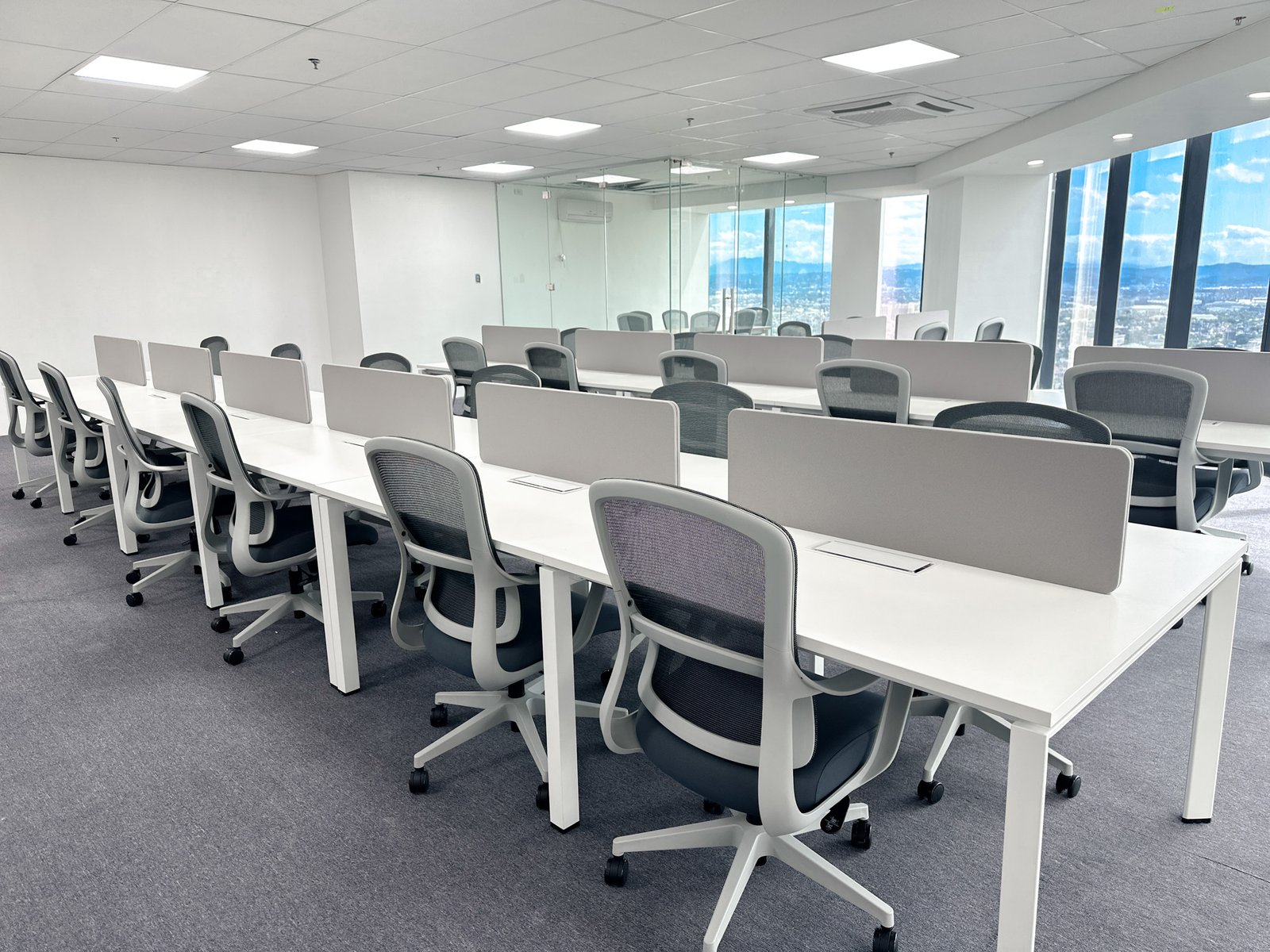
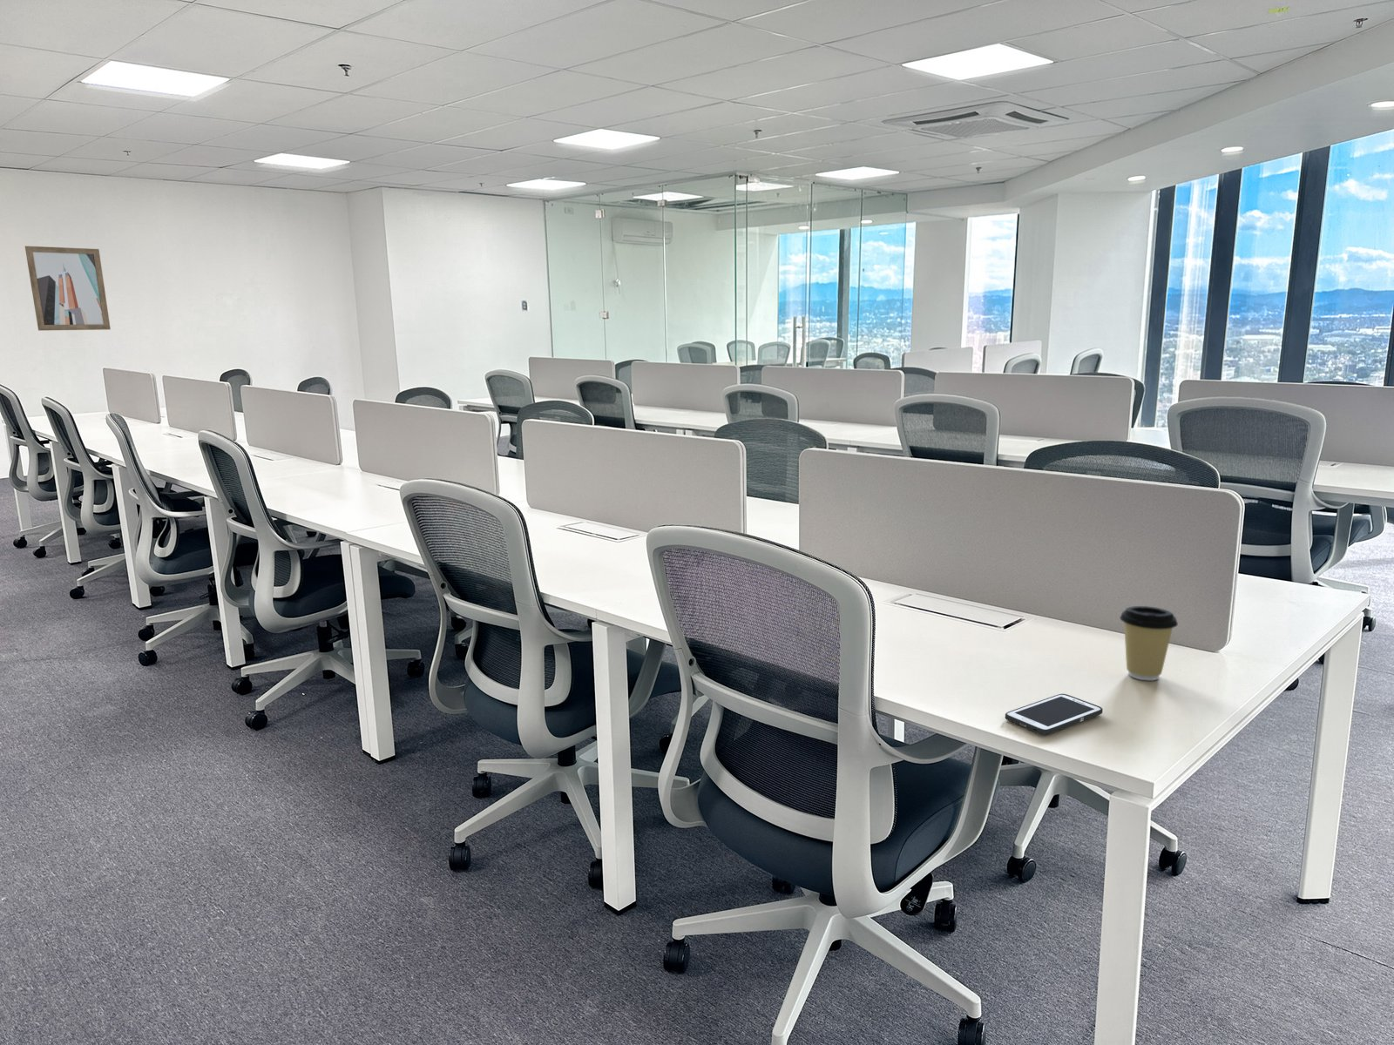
+ cell phone [1004,693,1104,735]
+ coffee cup [1118,605,1179,681]
+ wall art [24,246,112,332]
